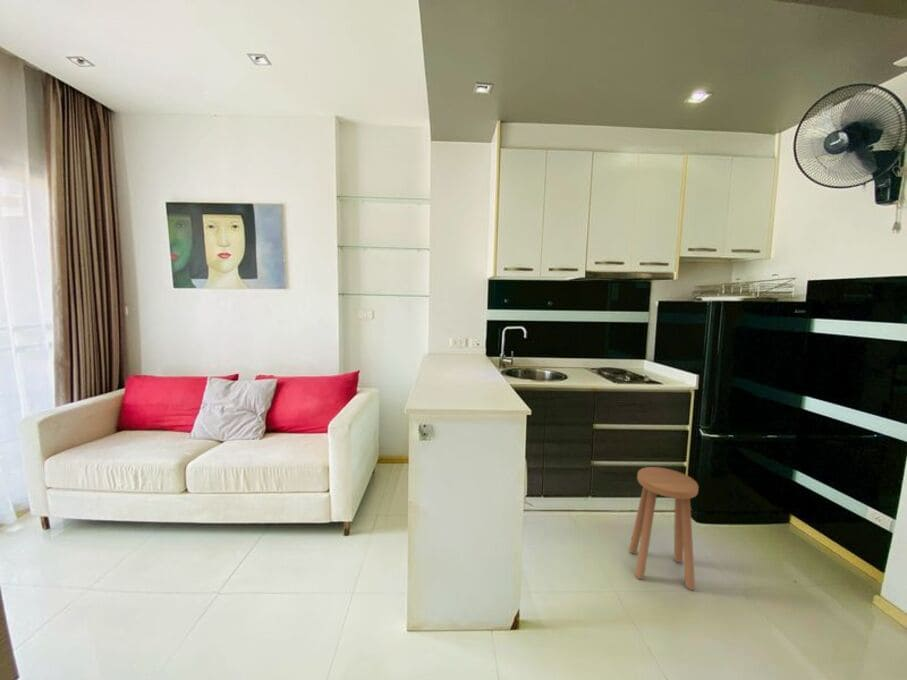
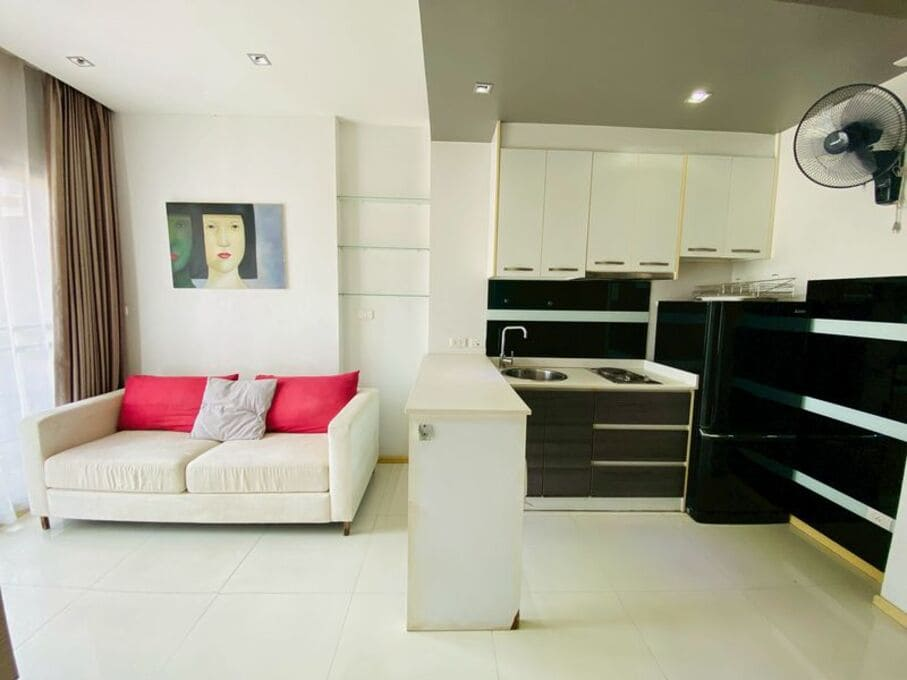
- stool [628,466,699,591]
